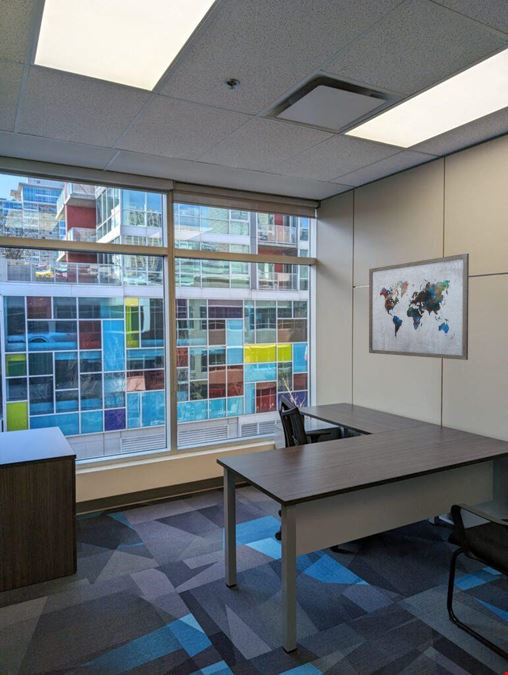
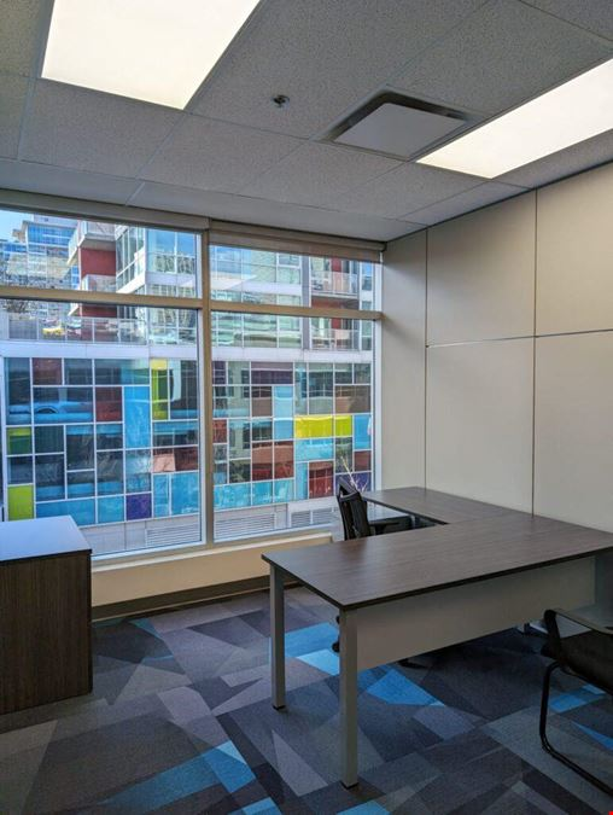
- wall art [368,252,470,361]
